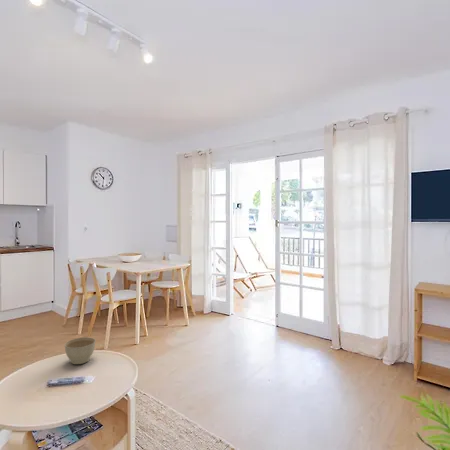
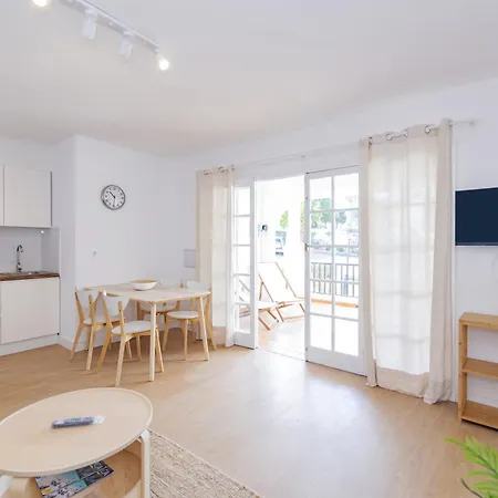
- planter bowl [64,336,97,365]
